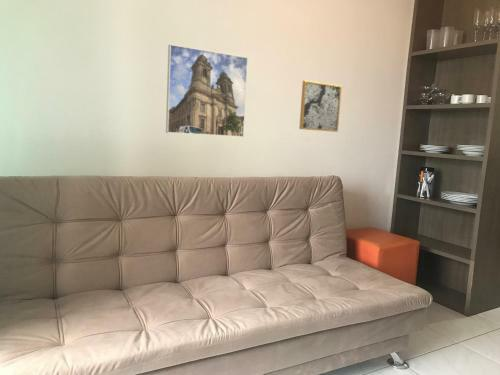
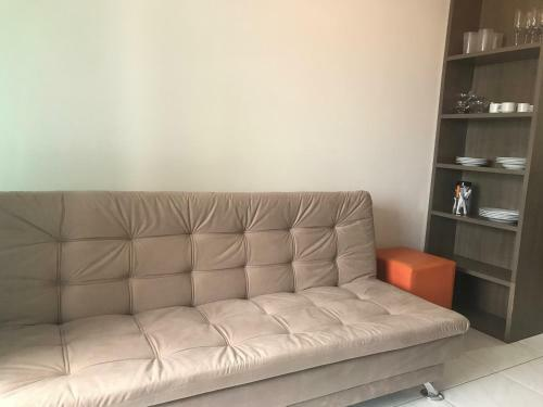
- wall art [298,79,343,133]
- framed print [165,43,249,138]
